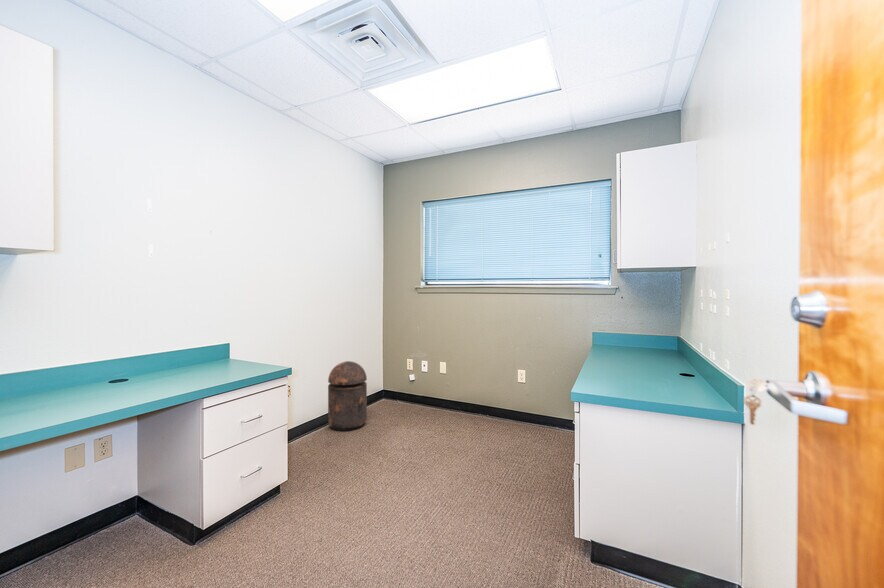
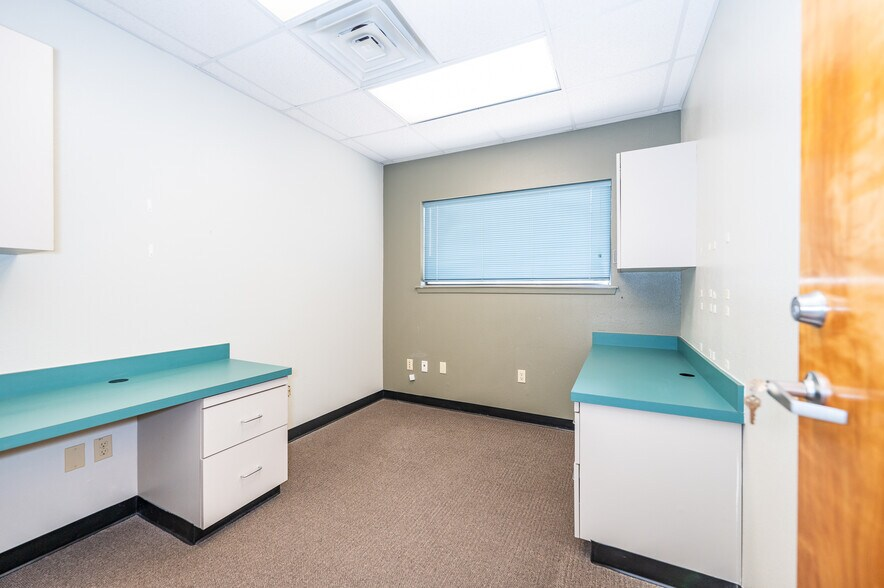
- trash can [327,360,368,432]
